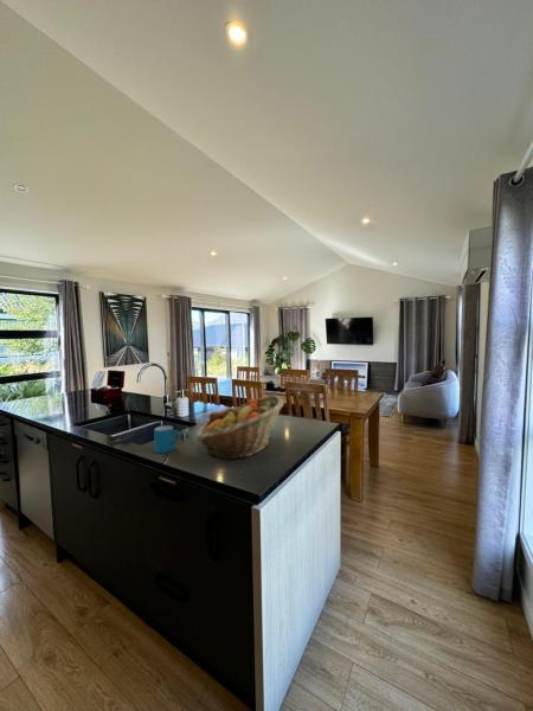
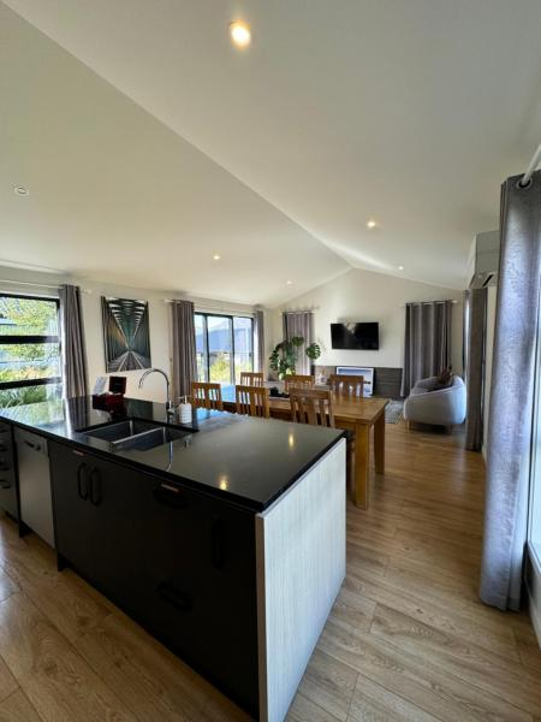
- mug [153,424,182,454]
- fruit basket [194,395,285,461]
